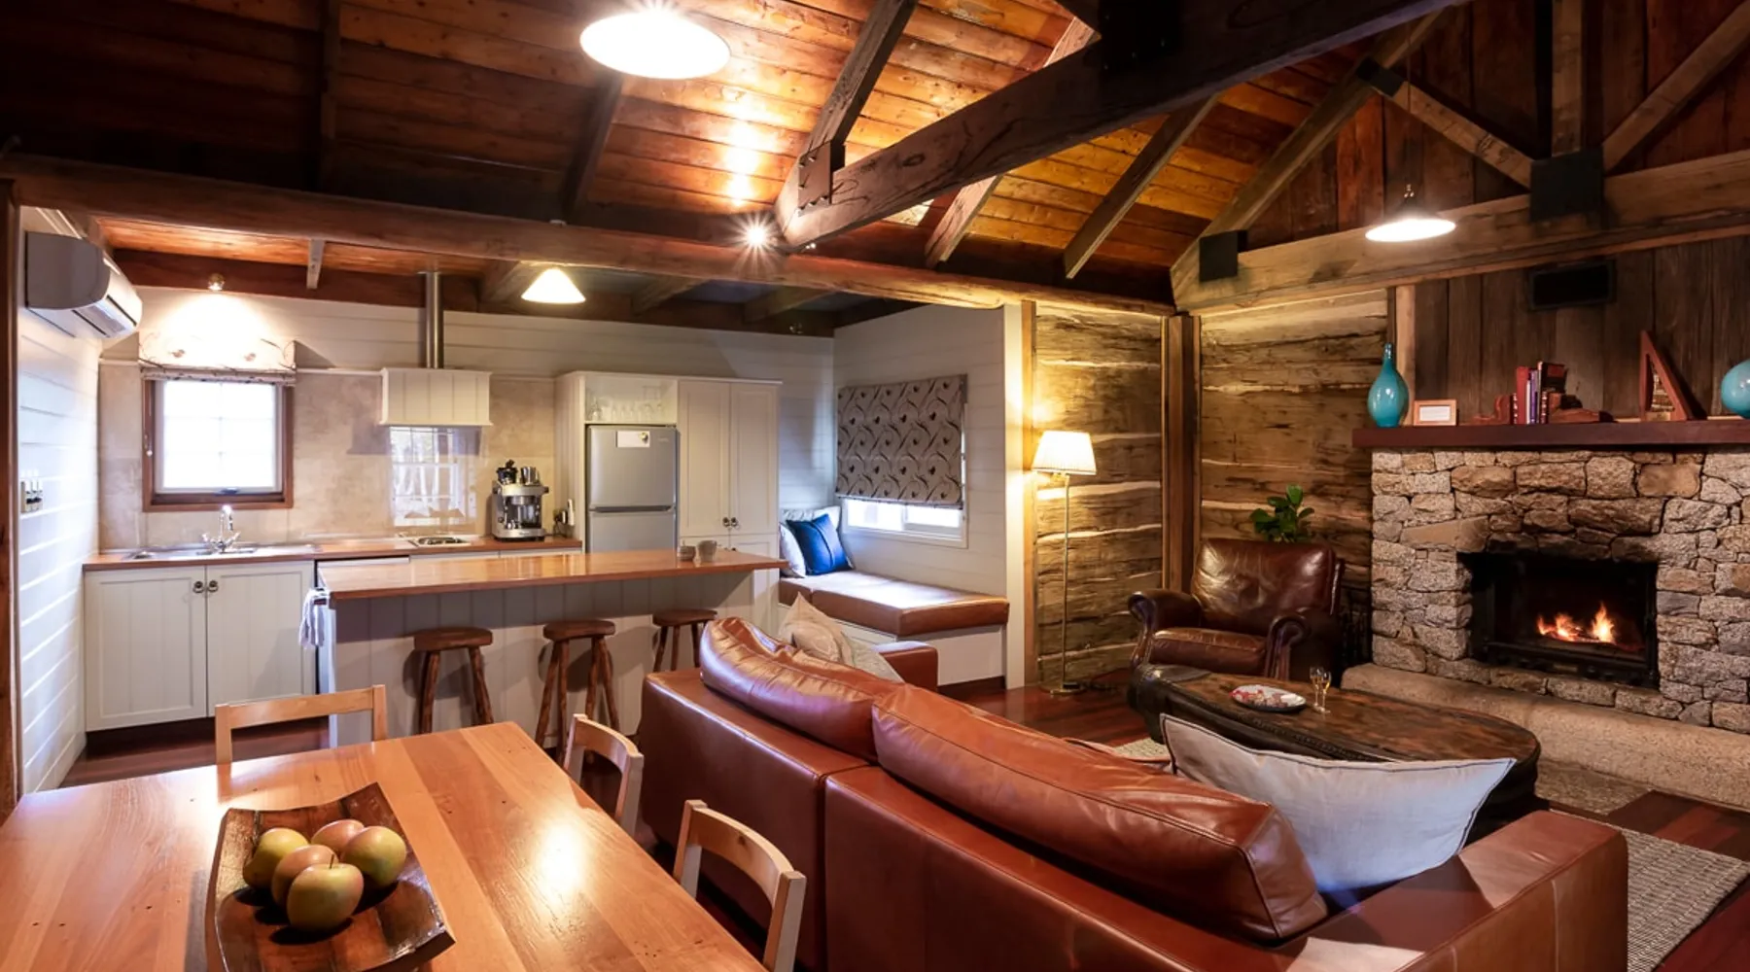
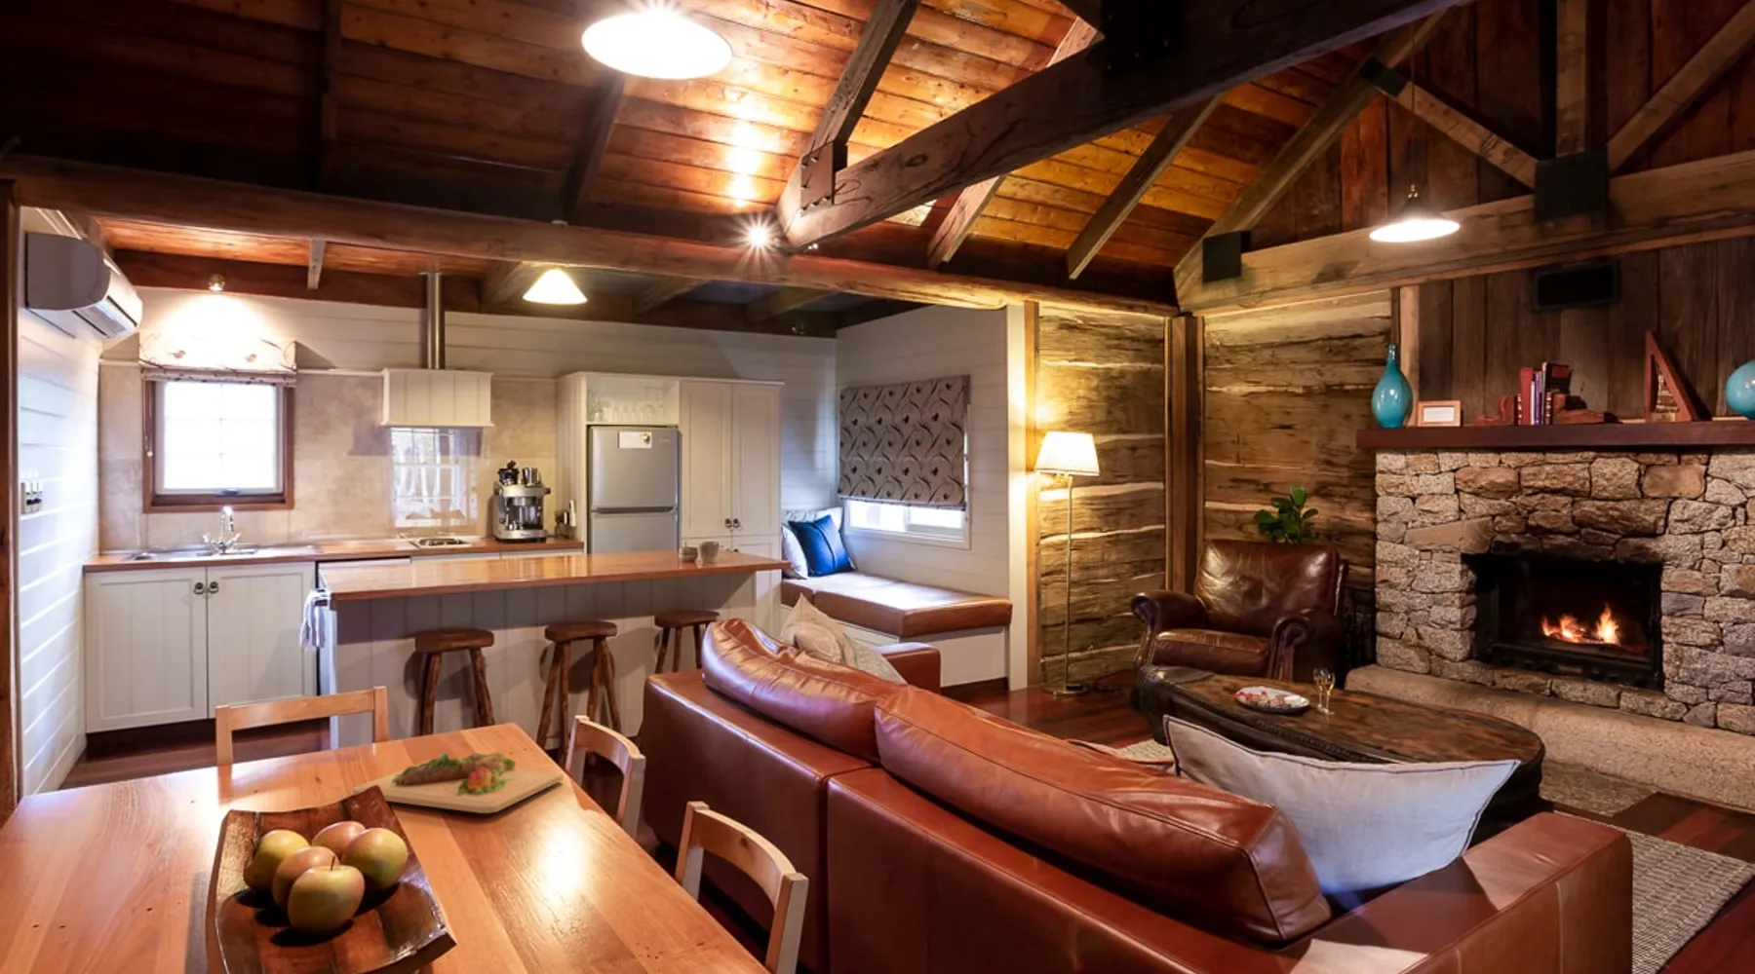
+ cutting board [352,751,564,814]
